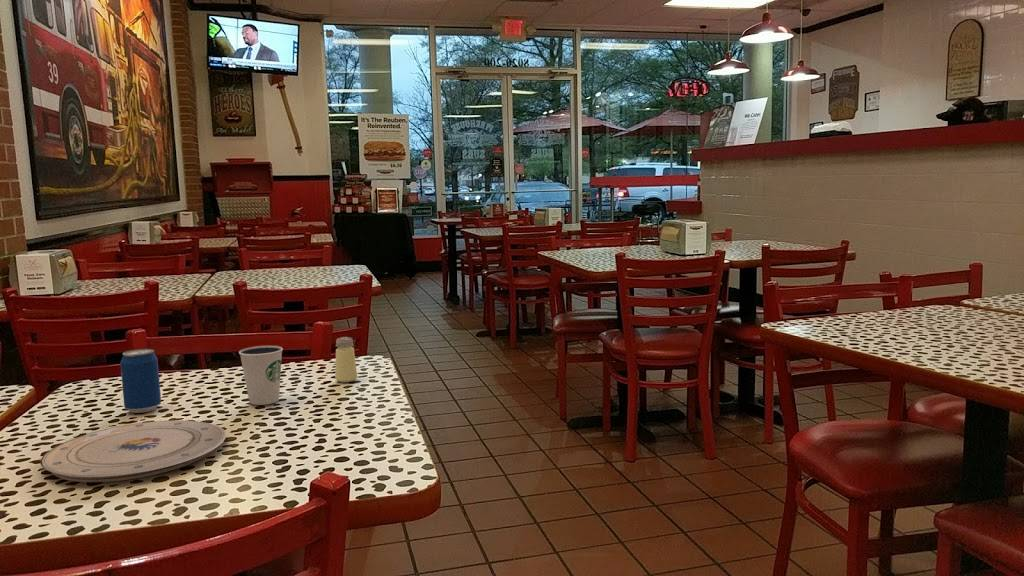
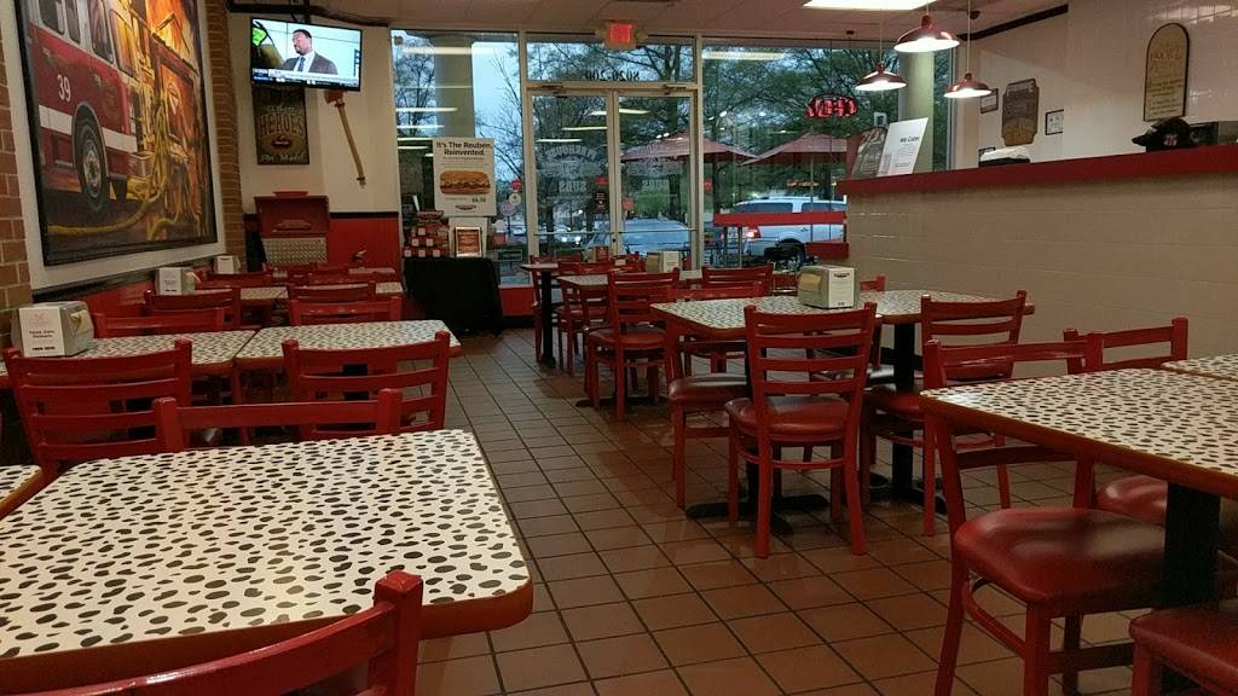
- beverage can [119,348,162,414]
- plate [39,419,227,483]
- saltshaker [334,336,358,383]
- dixie cup [238,345,284,406]
